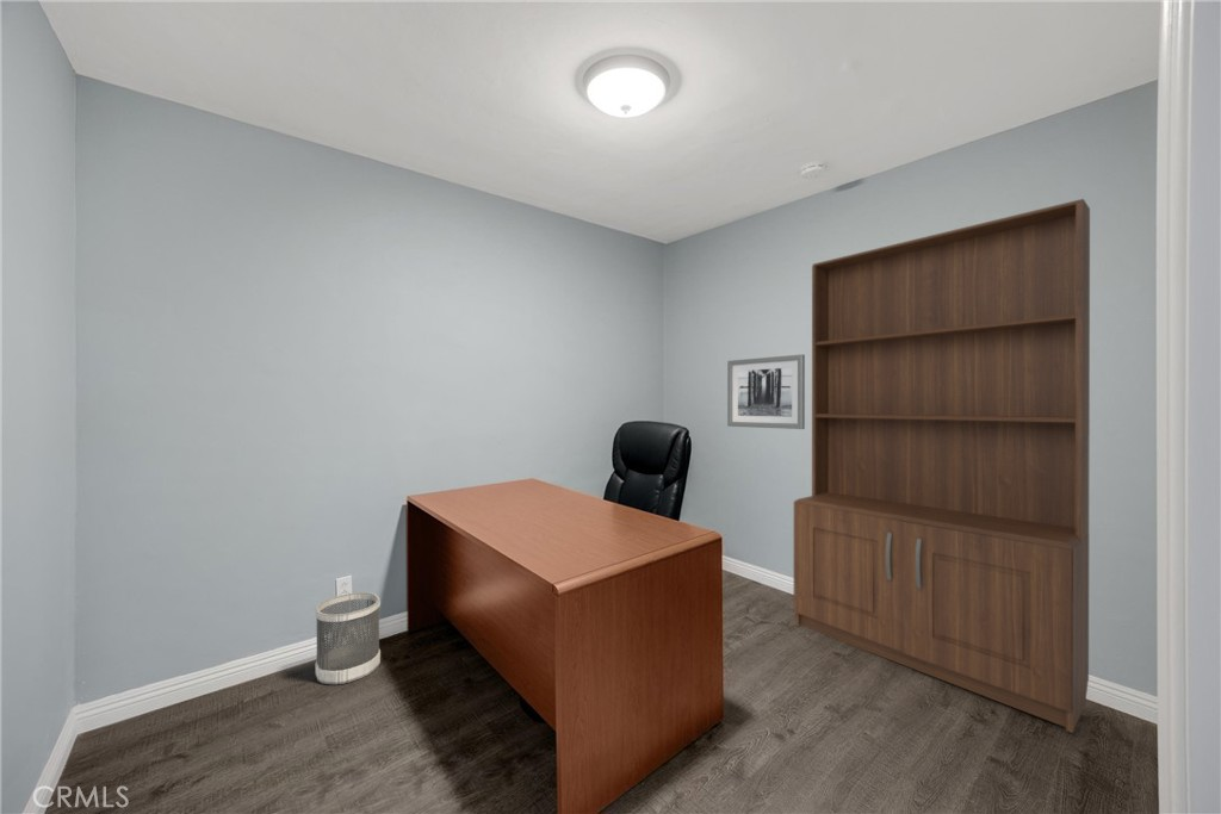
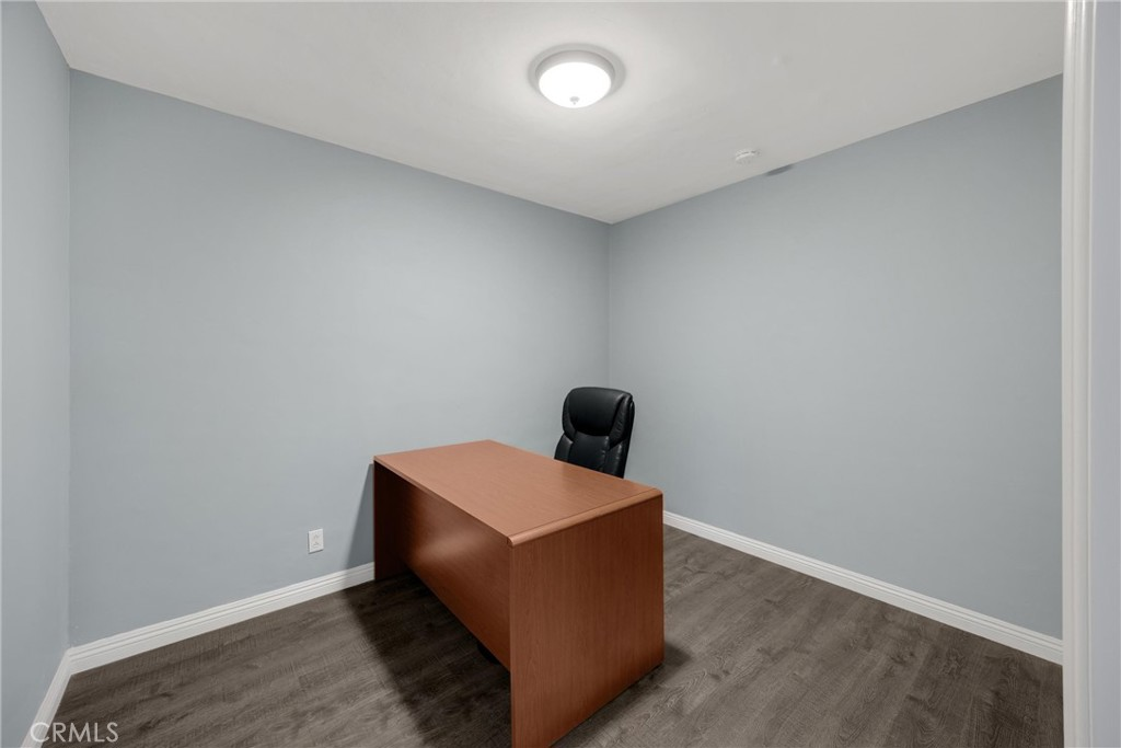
- bookshelf [793,198,1091,734]
- wall art [726,353,806,430]
- wastebasket [315,591,382,685]
